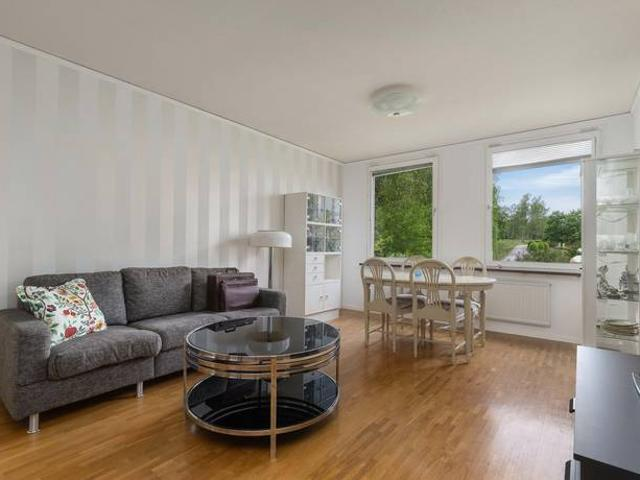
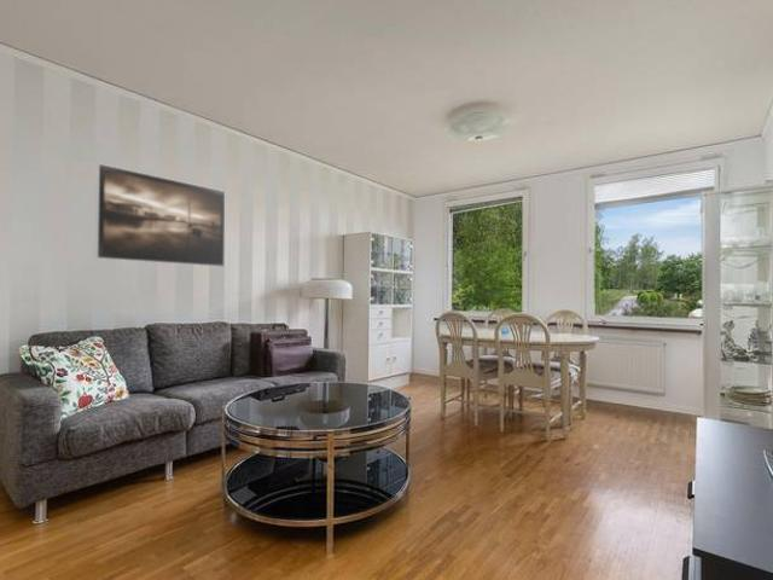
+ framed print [94,162,227,268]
